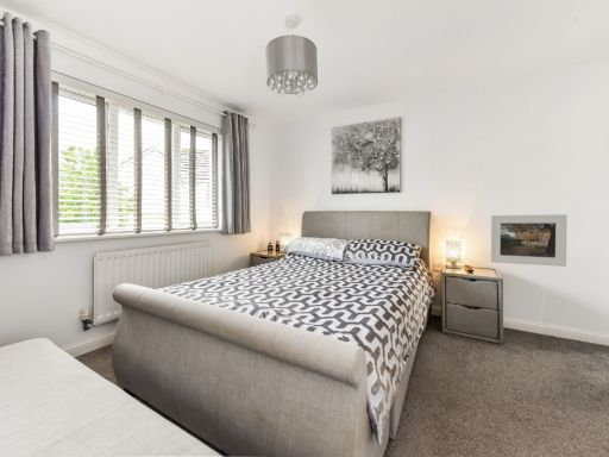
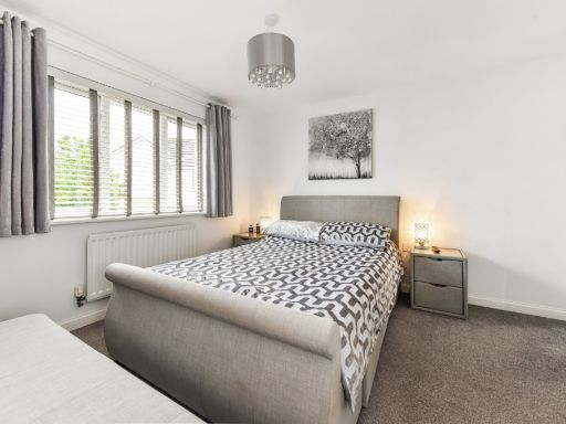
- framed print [490,213,569,268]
